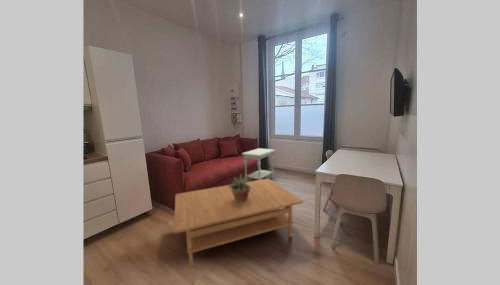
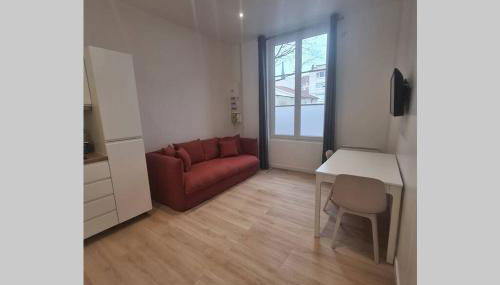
- side table [241,147,276,182]
- coffee table [173,177,304,269]
- potted plant [228,173,252,203]
